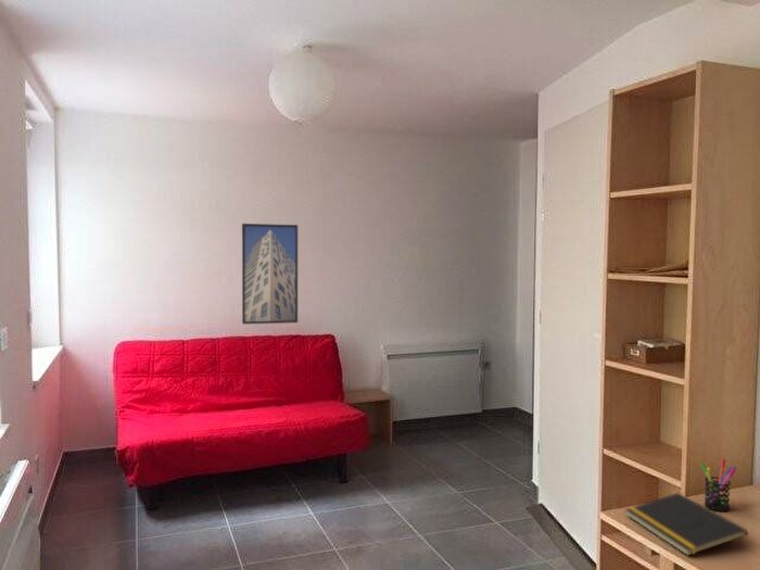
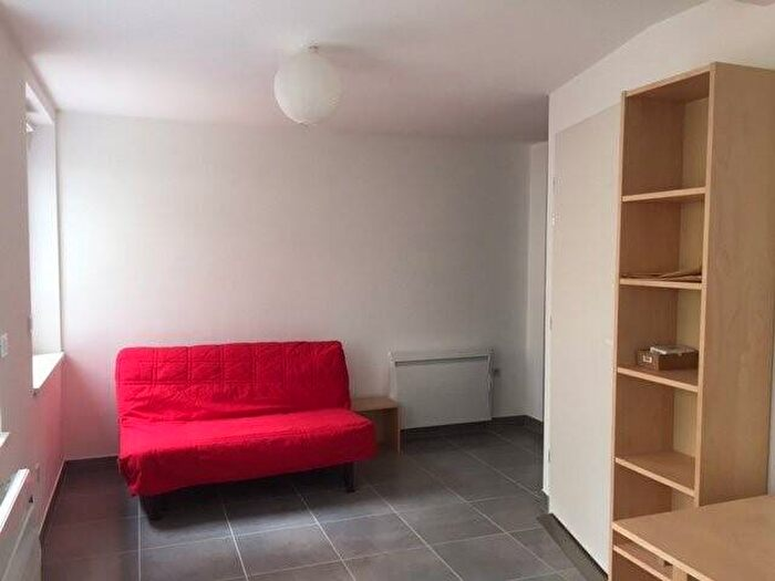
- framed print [241,223,299,326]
- pen holder [700,458,737,512]
- notepad [624,492,749,557]
